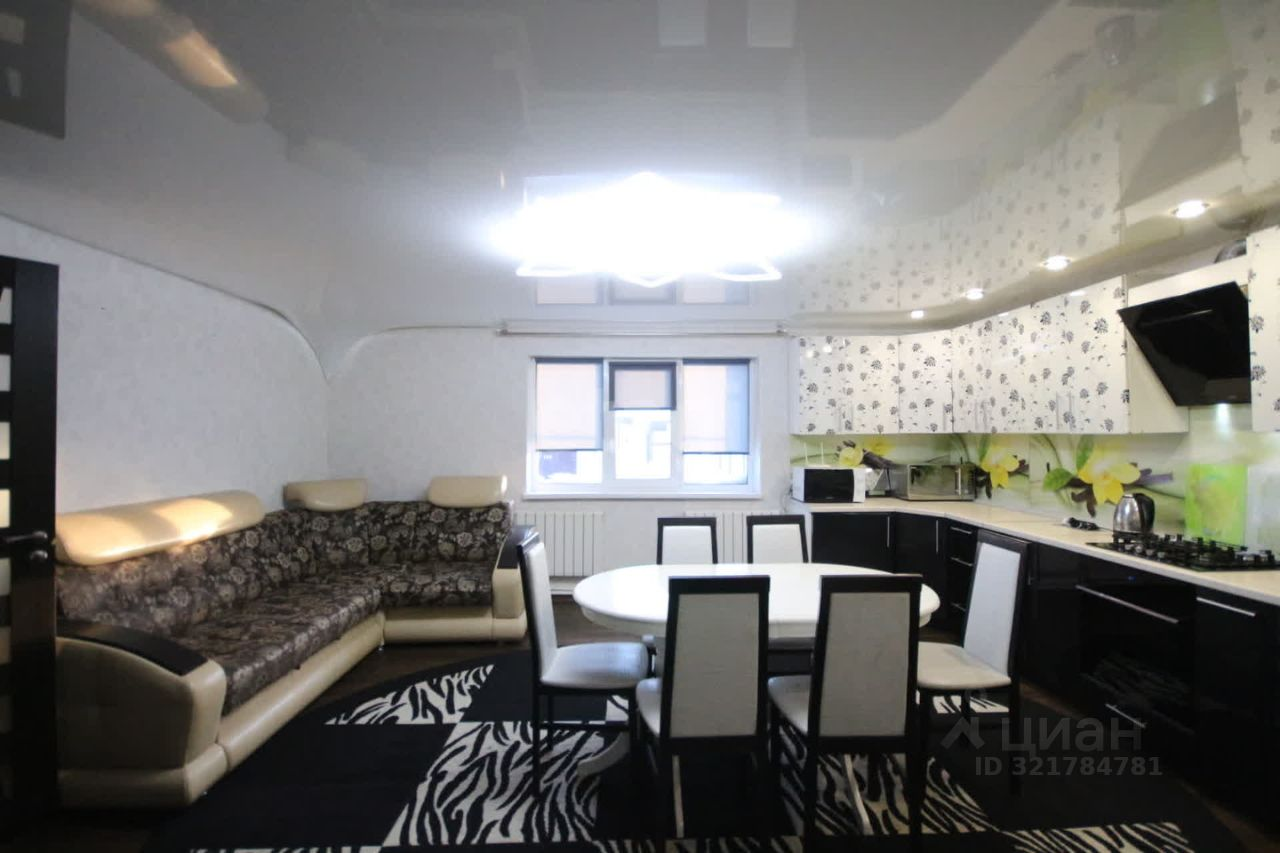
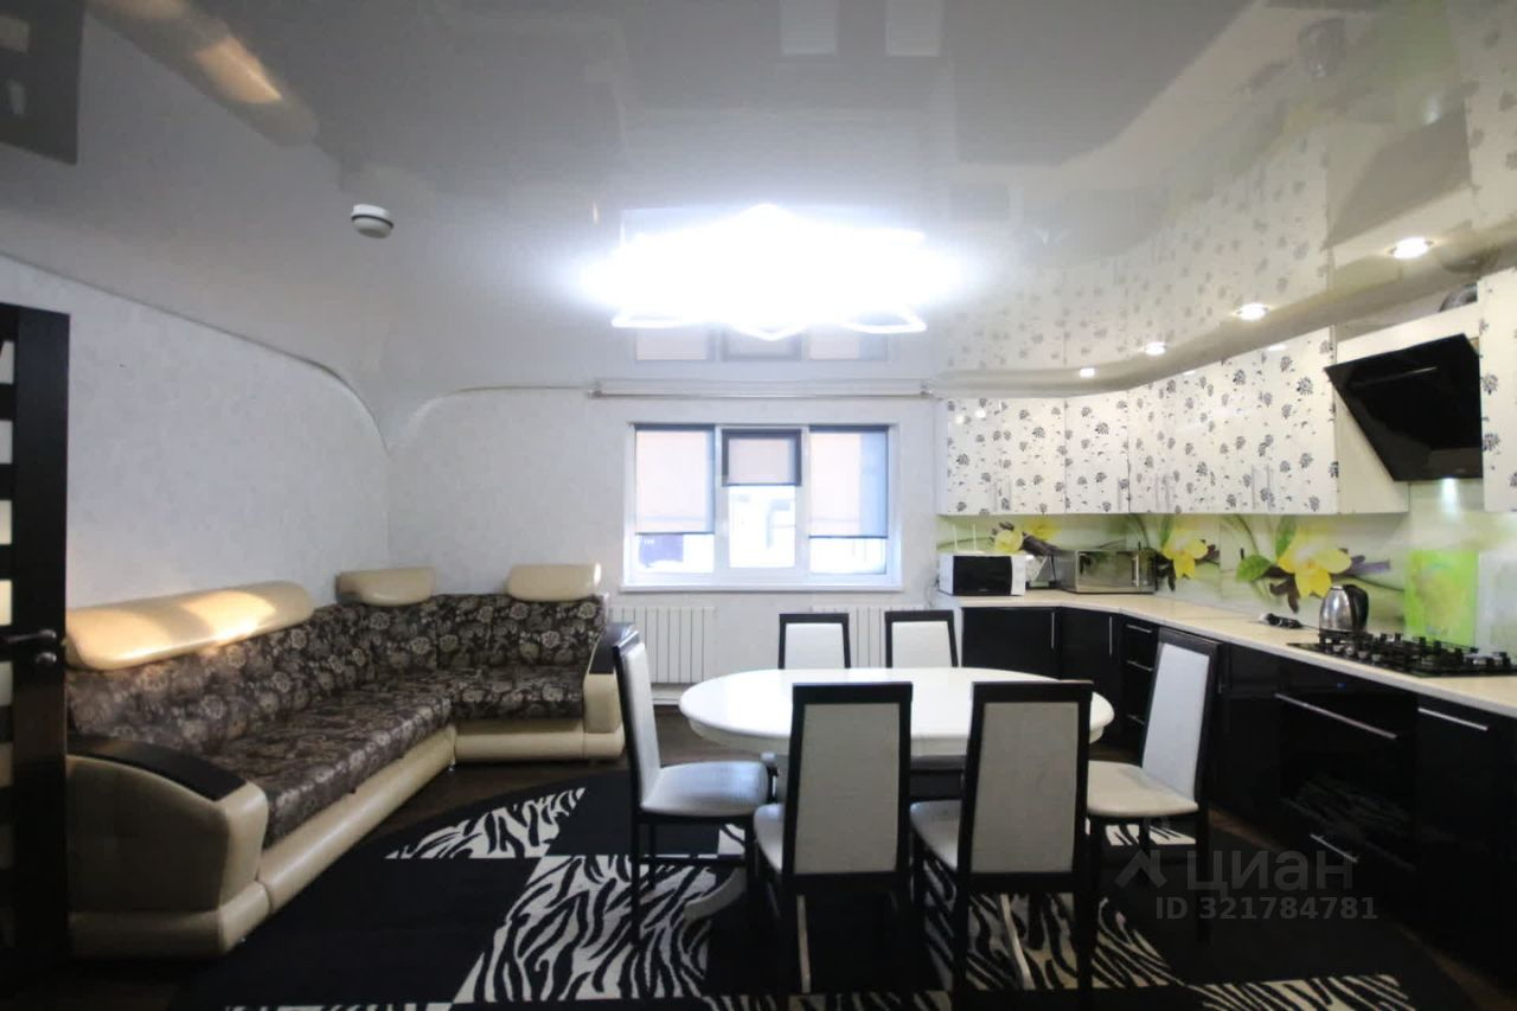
+ smoke detector [350,204,396,241]
